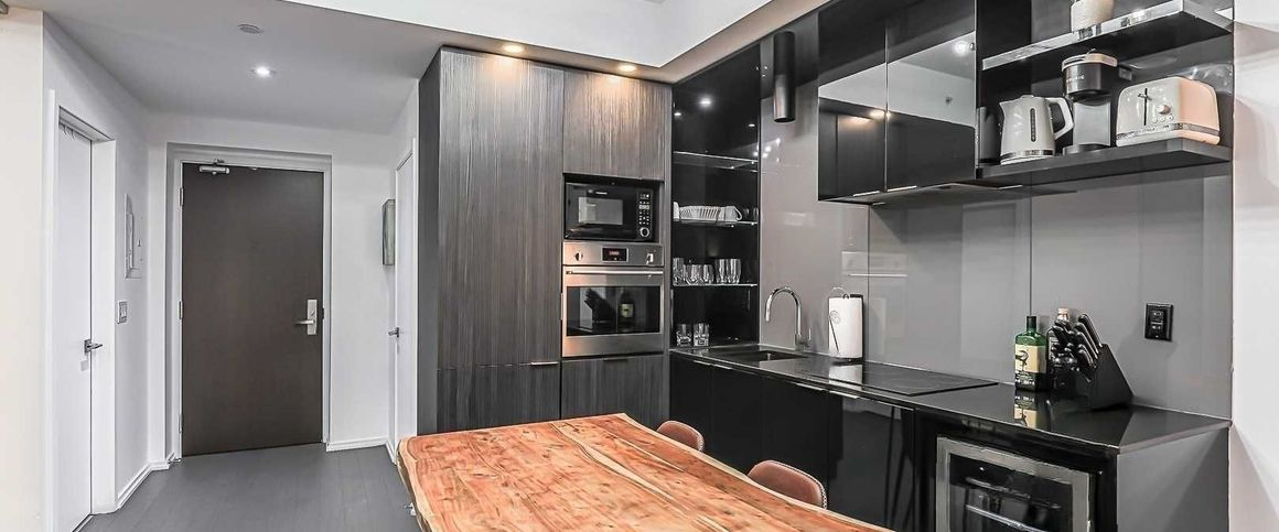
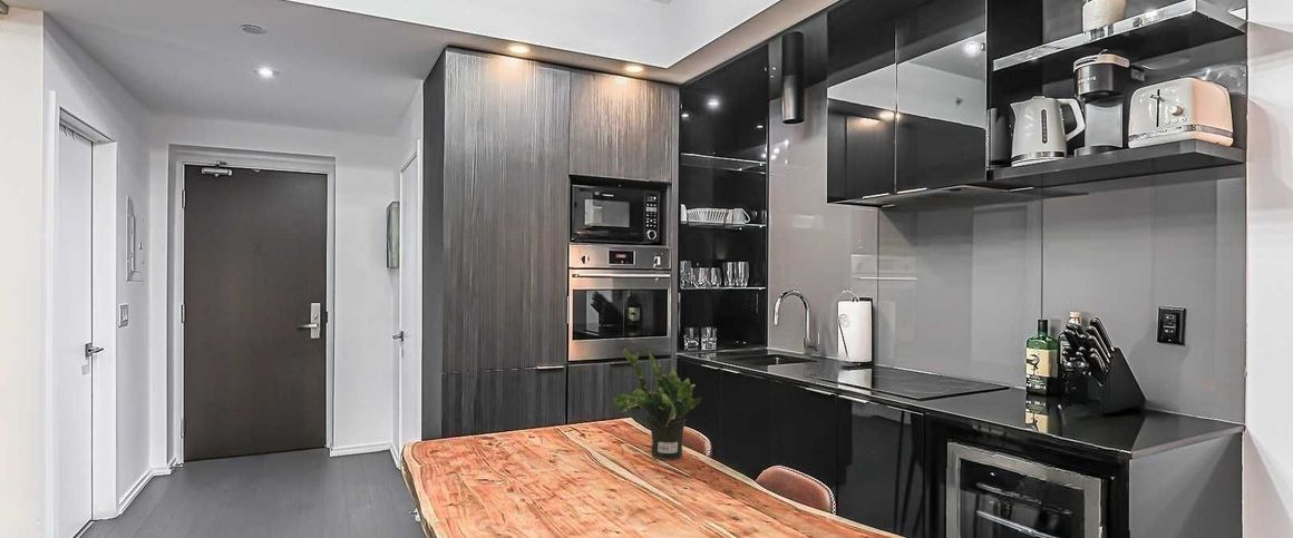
+ potted plant [612,348,702,460]
